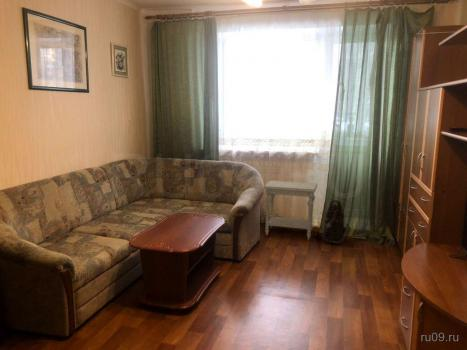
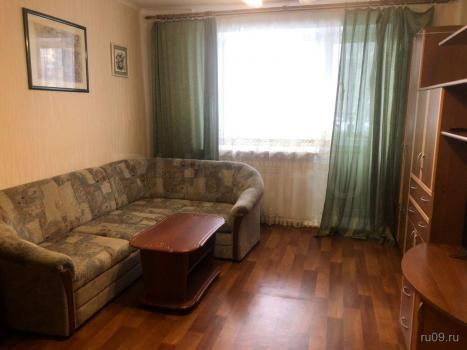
- side table [263,180,318,241]
- shoulder bag [321,199,352,246]
